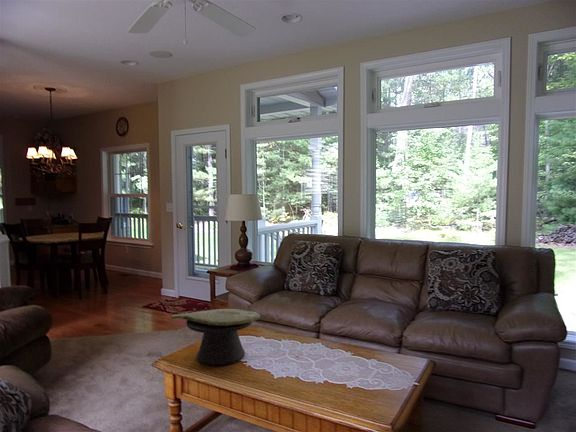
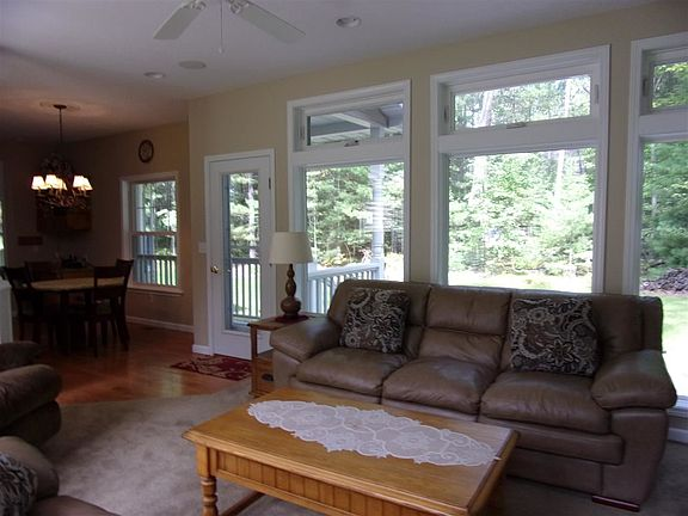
- decorative bowl [171,308,261,366]
